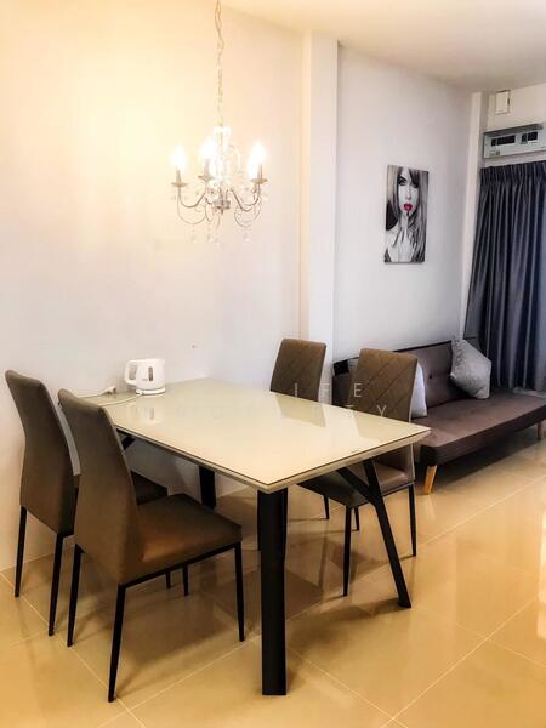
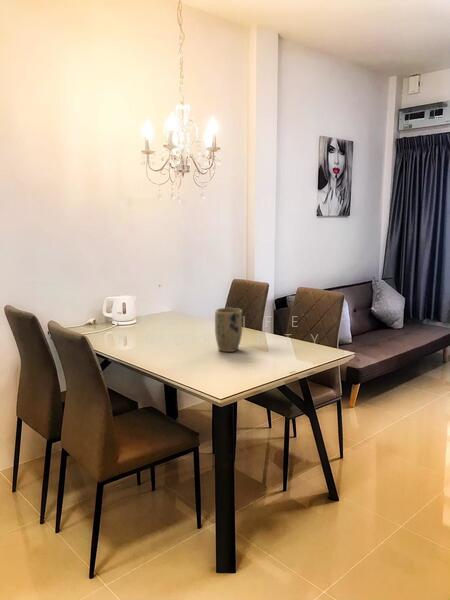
+ plant pot [214,307,243,353]
